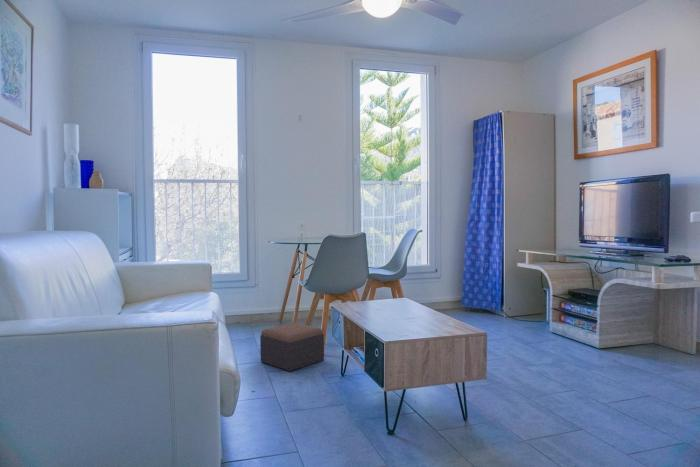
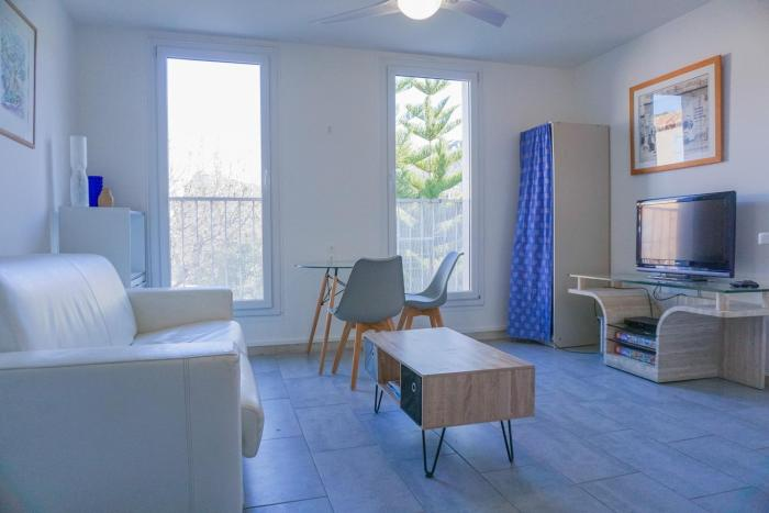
- footstool [259,322,325,372]
